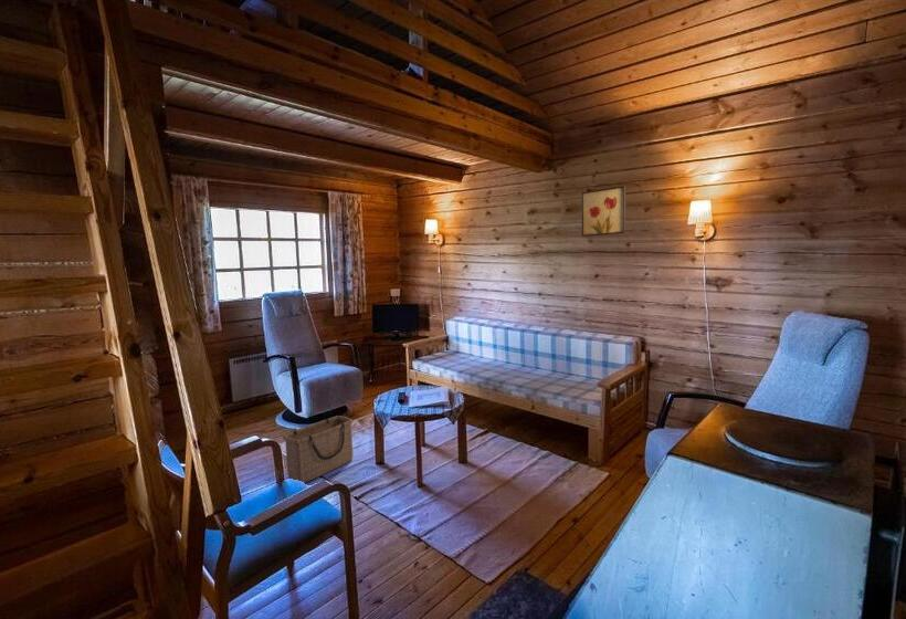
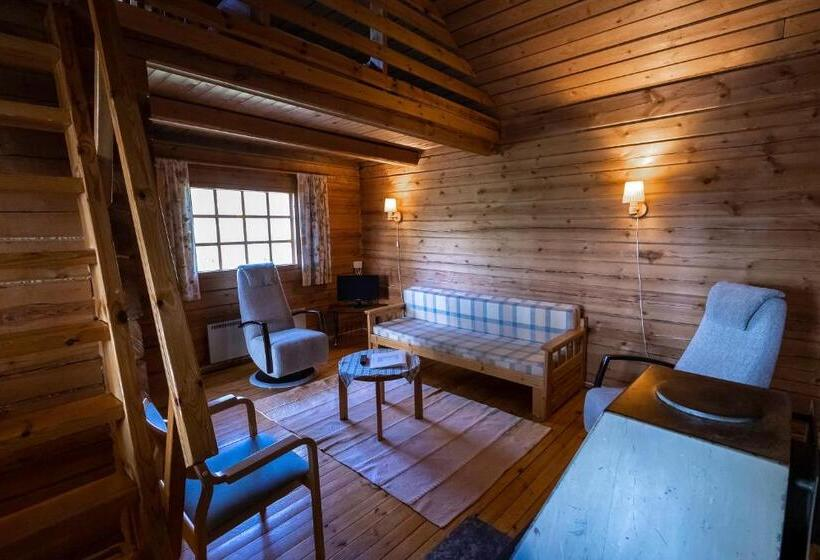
- wall art [580,185,626,238]
- basket [282,415,355,484]
